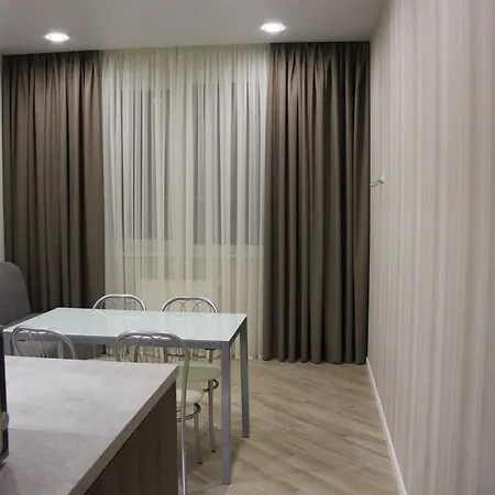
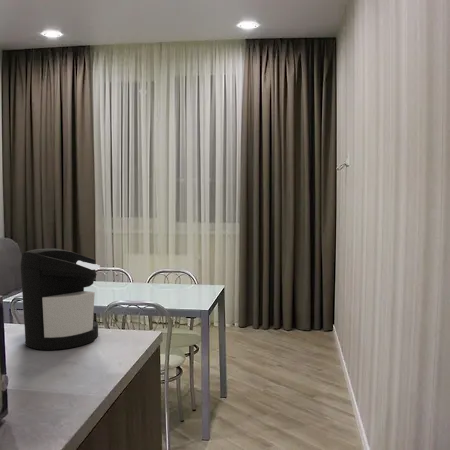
+ coffee maker [20,248,101,351]
